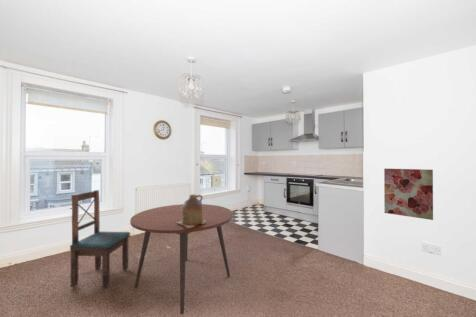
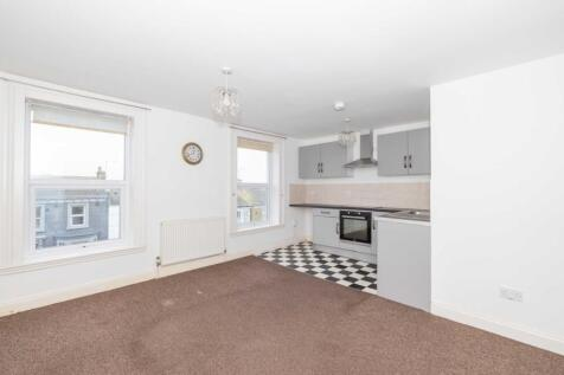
- ceramic jug [177,194,206,228]
- dining chair [69,189,132,289]
- dining table [129,203,234,315]
- wall art [383,168,434,221]
